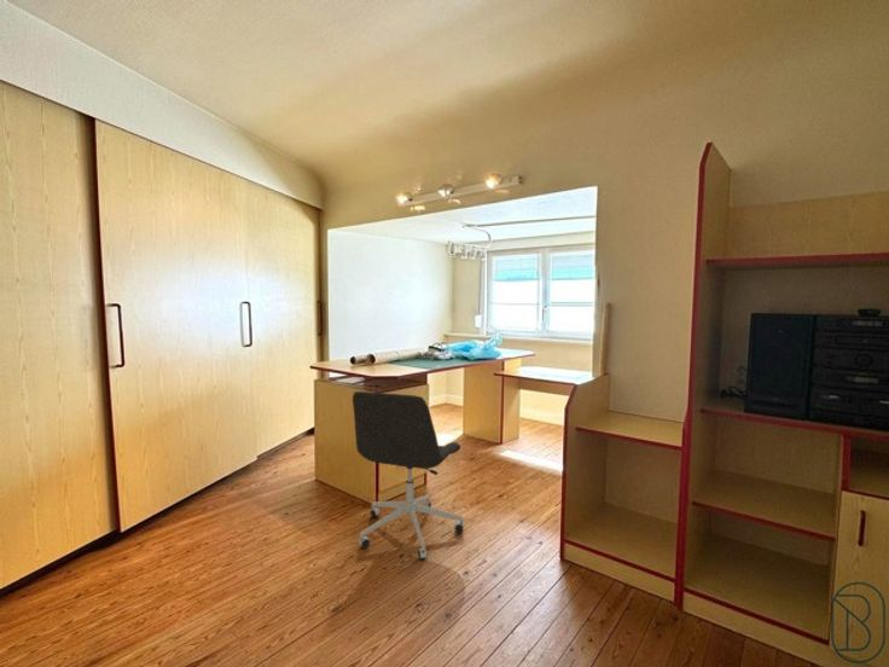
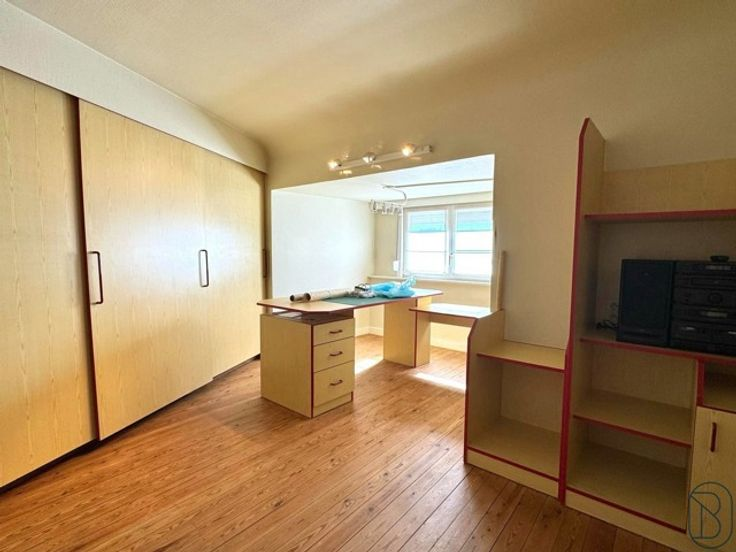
- office chair [351,390,465,561]
